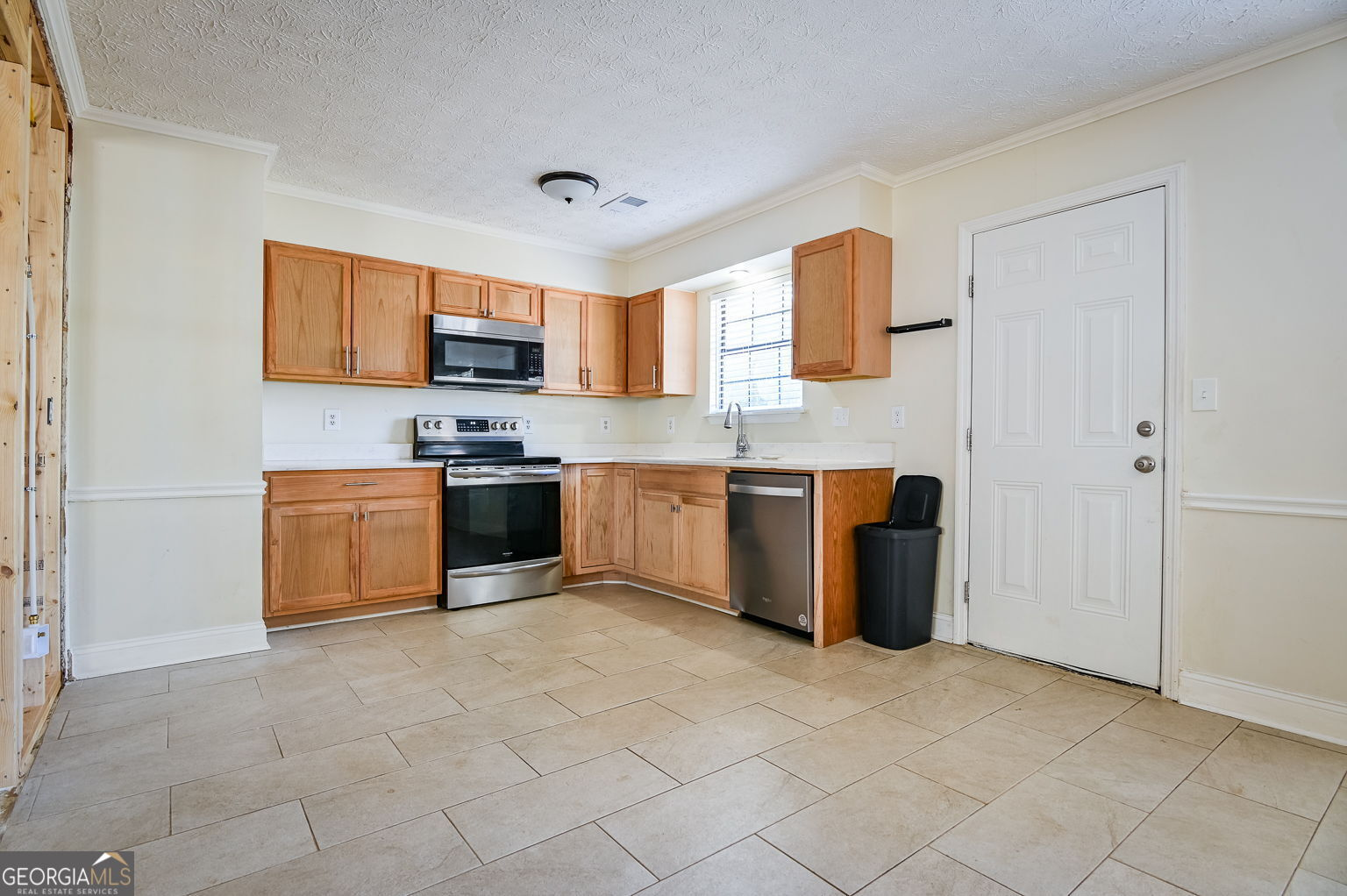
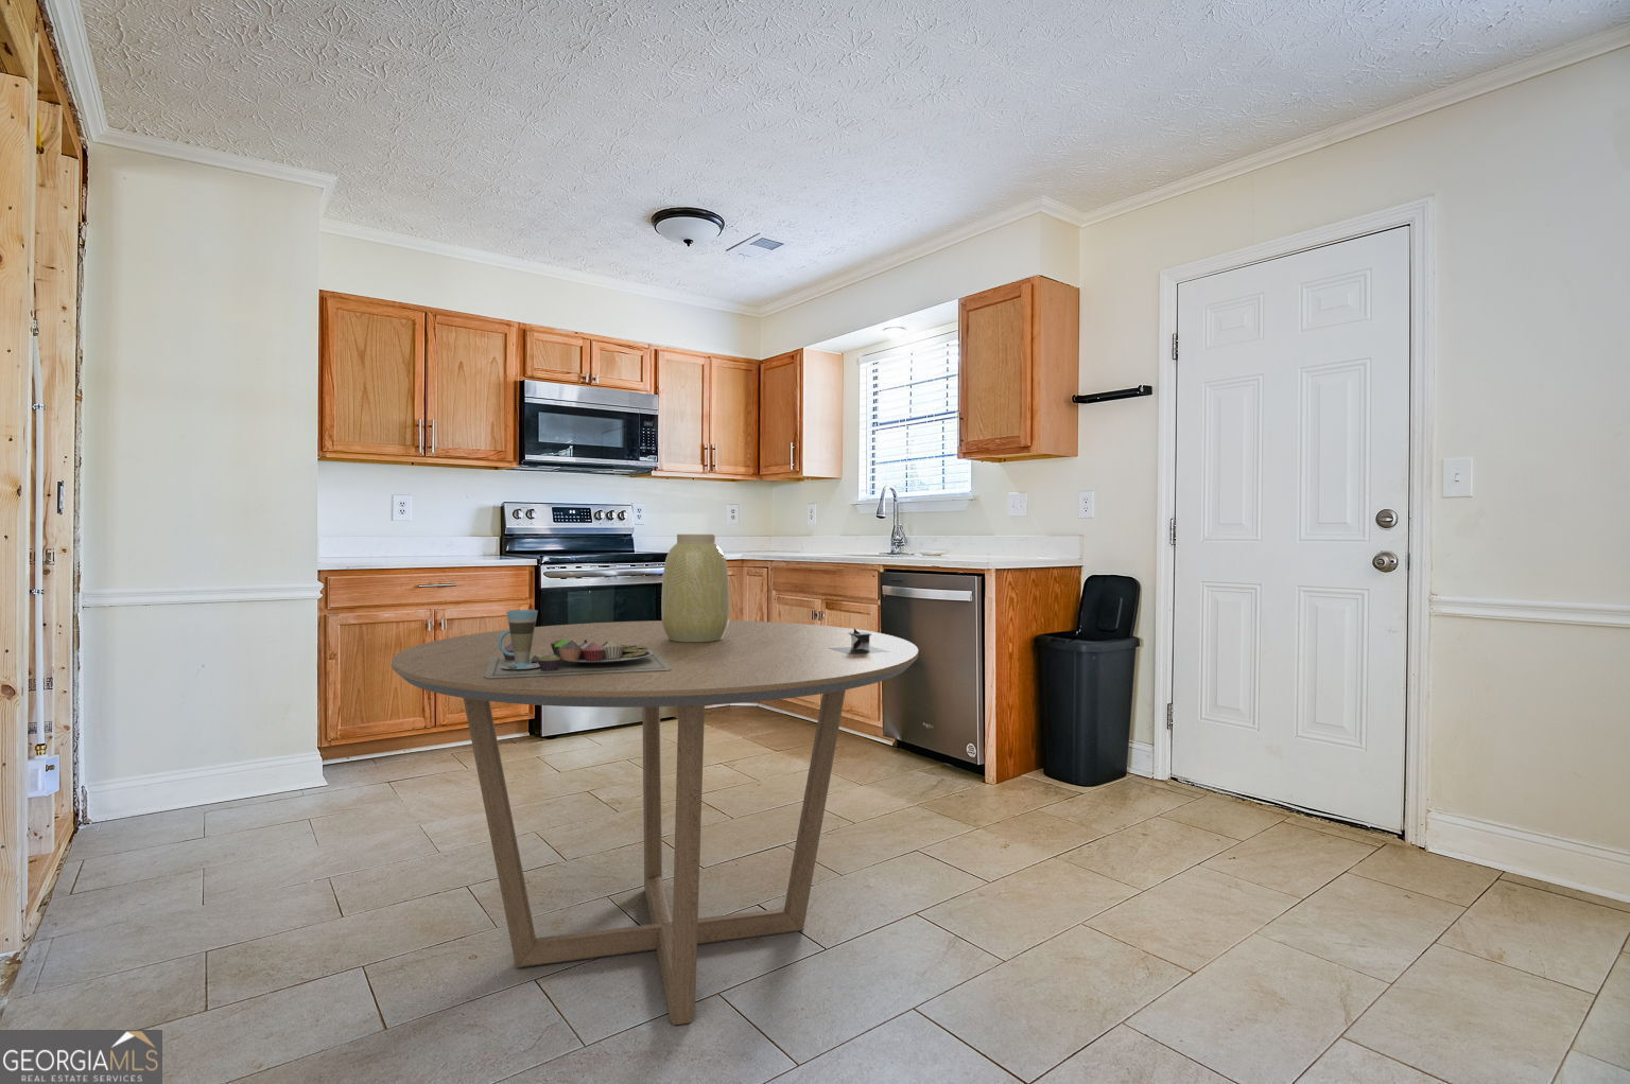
+ food plate [484,609,673,679]
+ dining table [391,619,918,1027]
+ architectural model [828,628,893,655]
+ vase [660,534,731,642]
